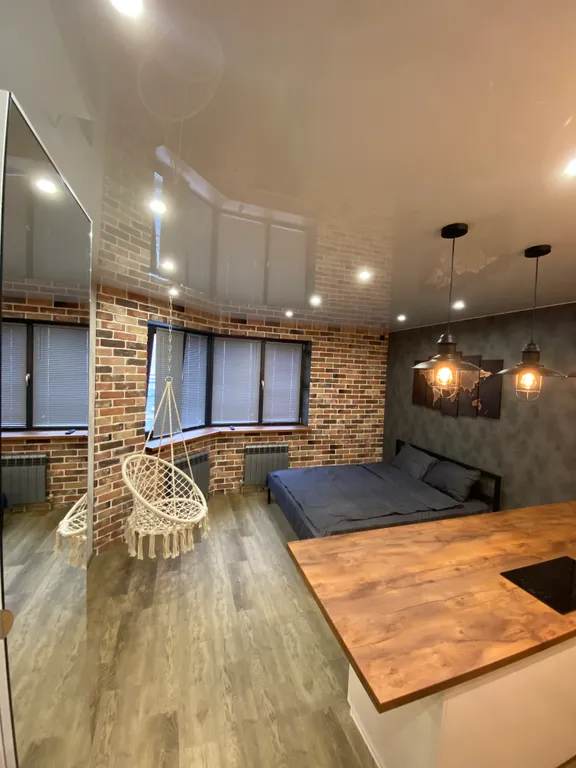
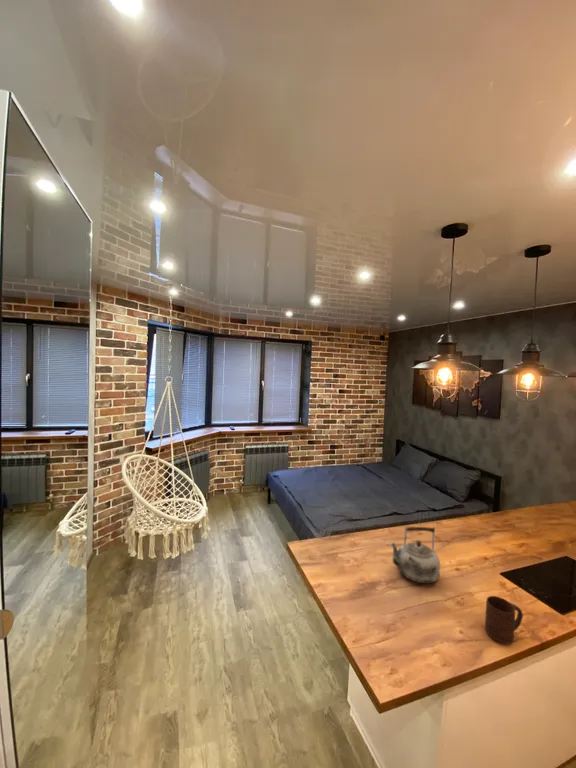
+ cup [484,595,524,645]
+ kettle [389,526,441,584]
